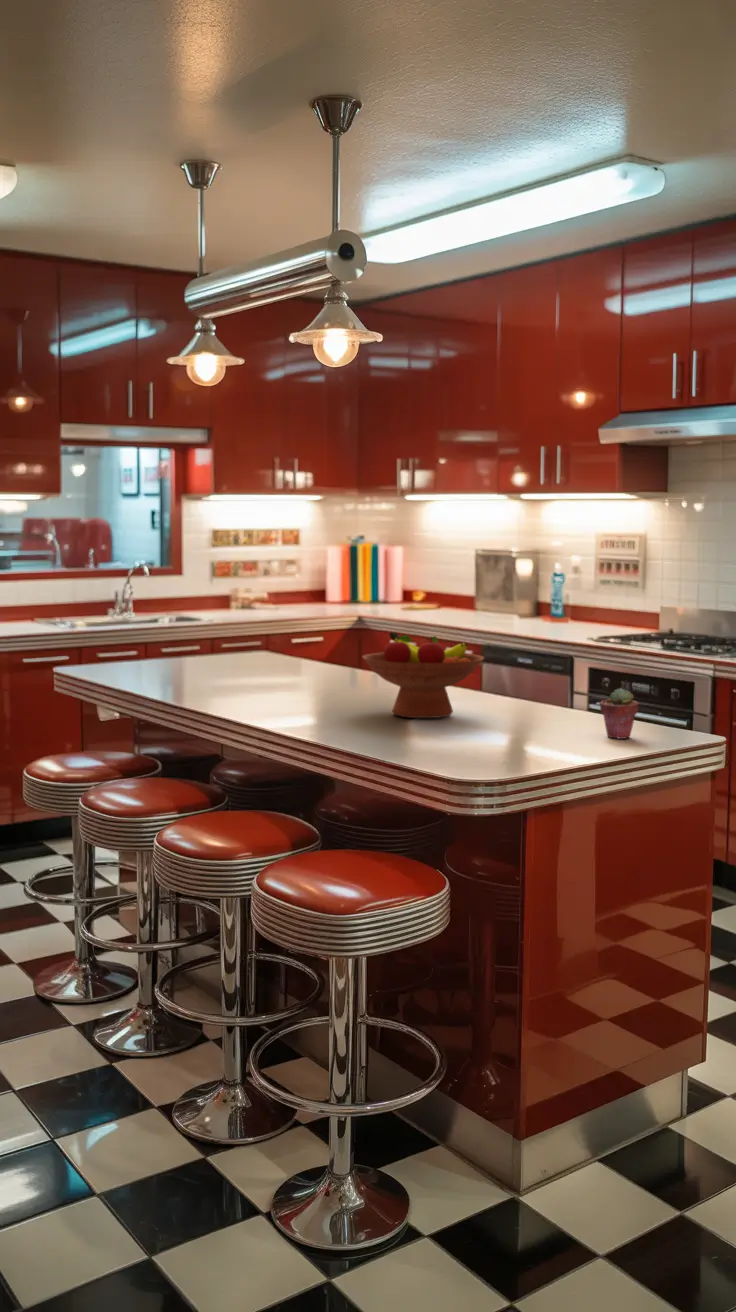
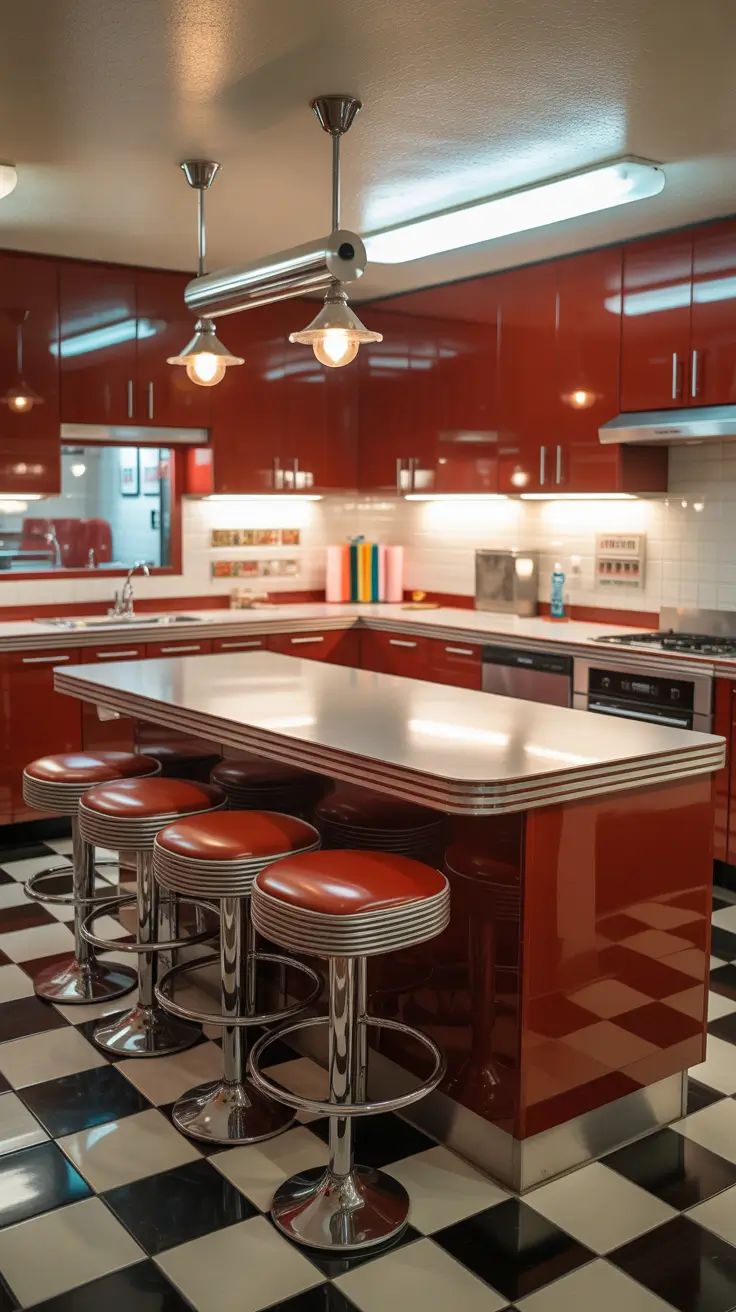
- potted succulent [599,687,639,740]
- fruit bowl [361,631,485,719]
